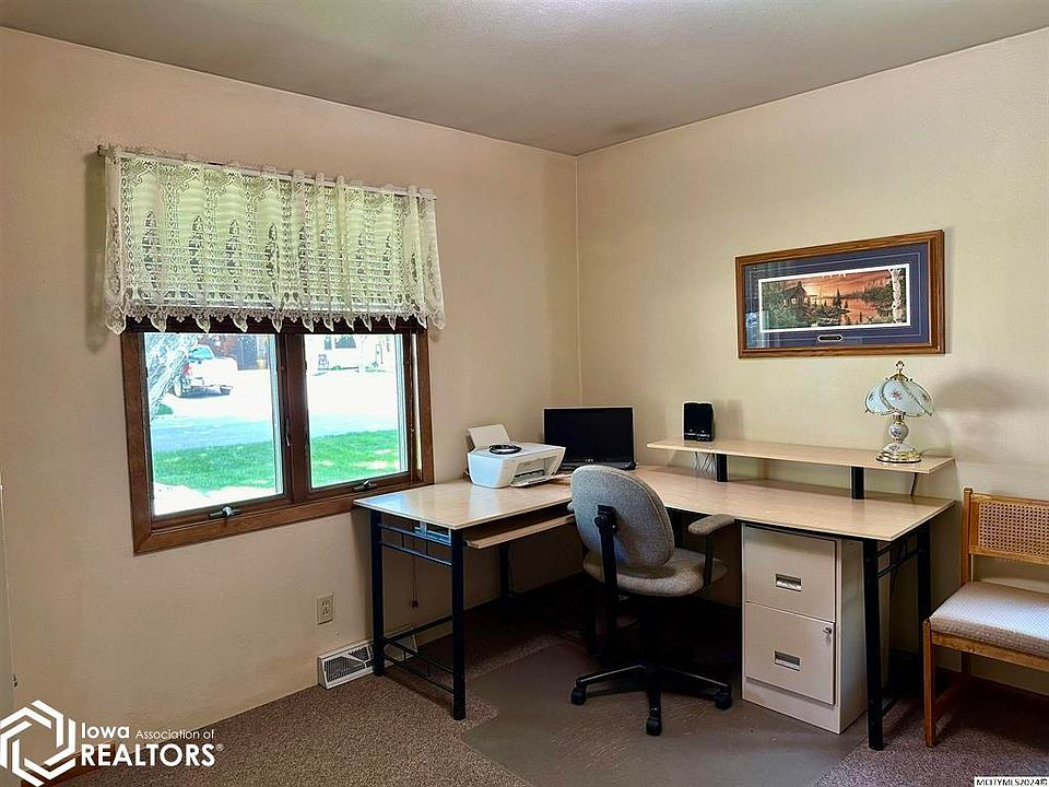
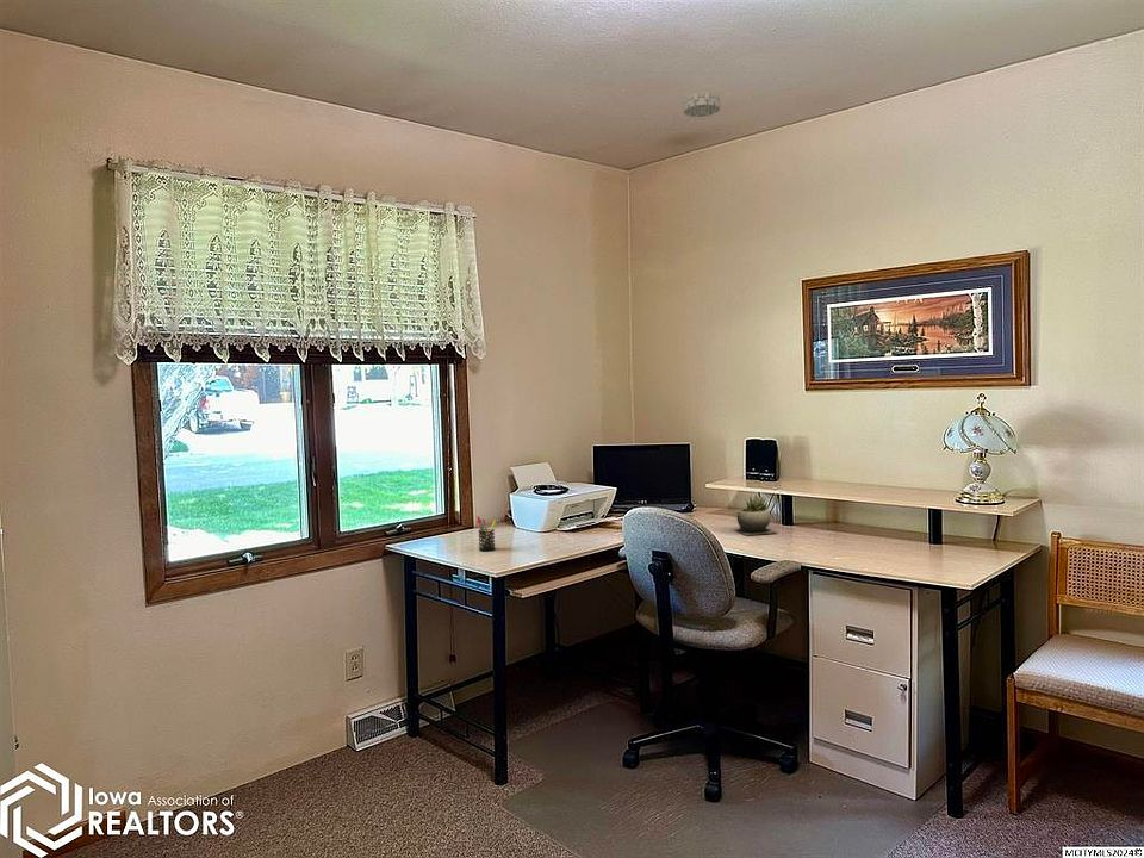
+ smoke detector [682,91,721,118]
+ succulent plant [732,493,779,536]
+ pen holder [475,516,497,552]
